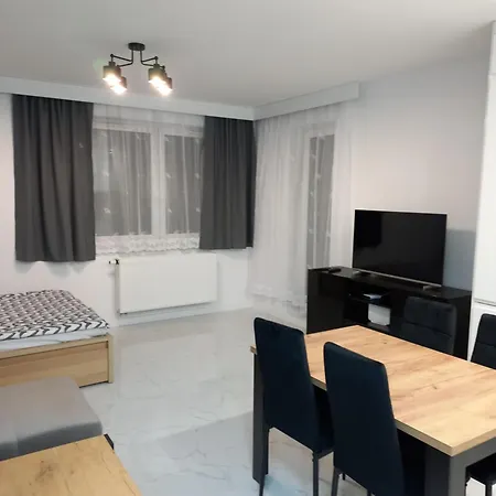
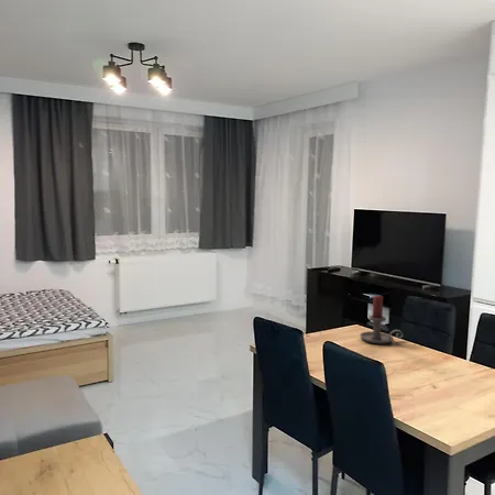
+ candle holder [359,295,404,344]
